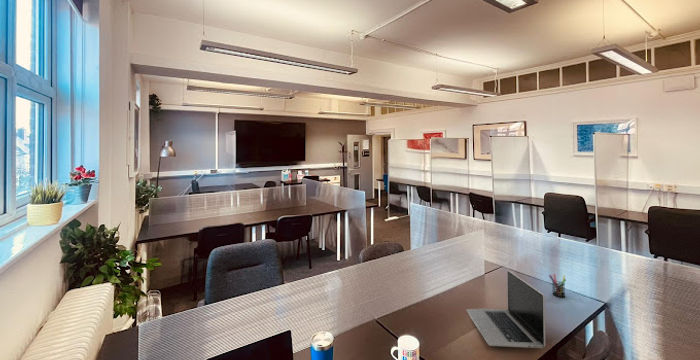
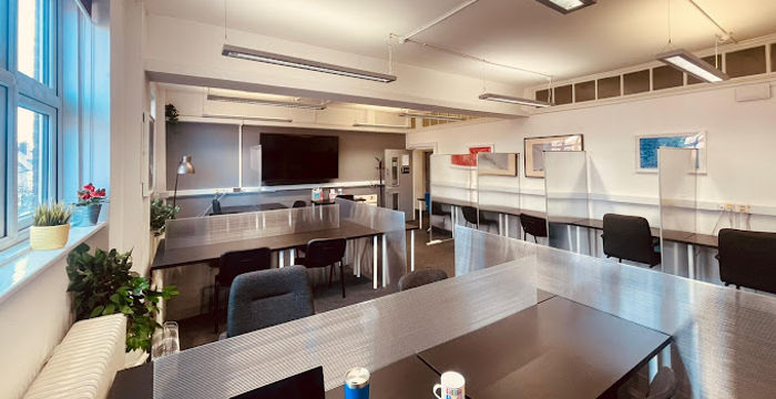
- laptop [465,269,547,349]
- pen holder [548,273,567,298]
